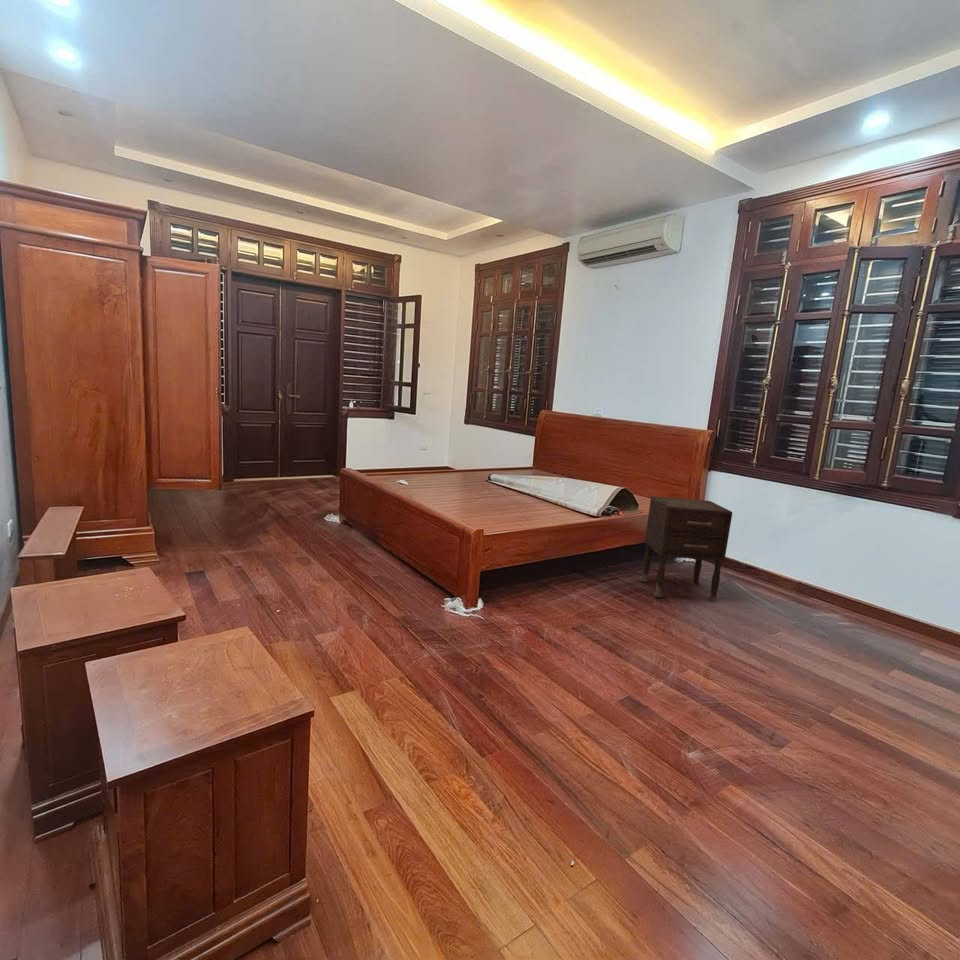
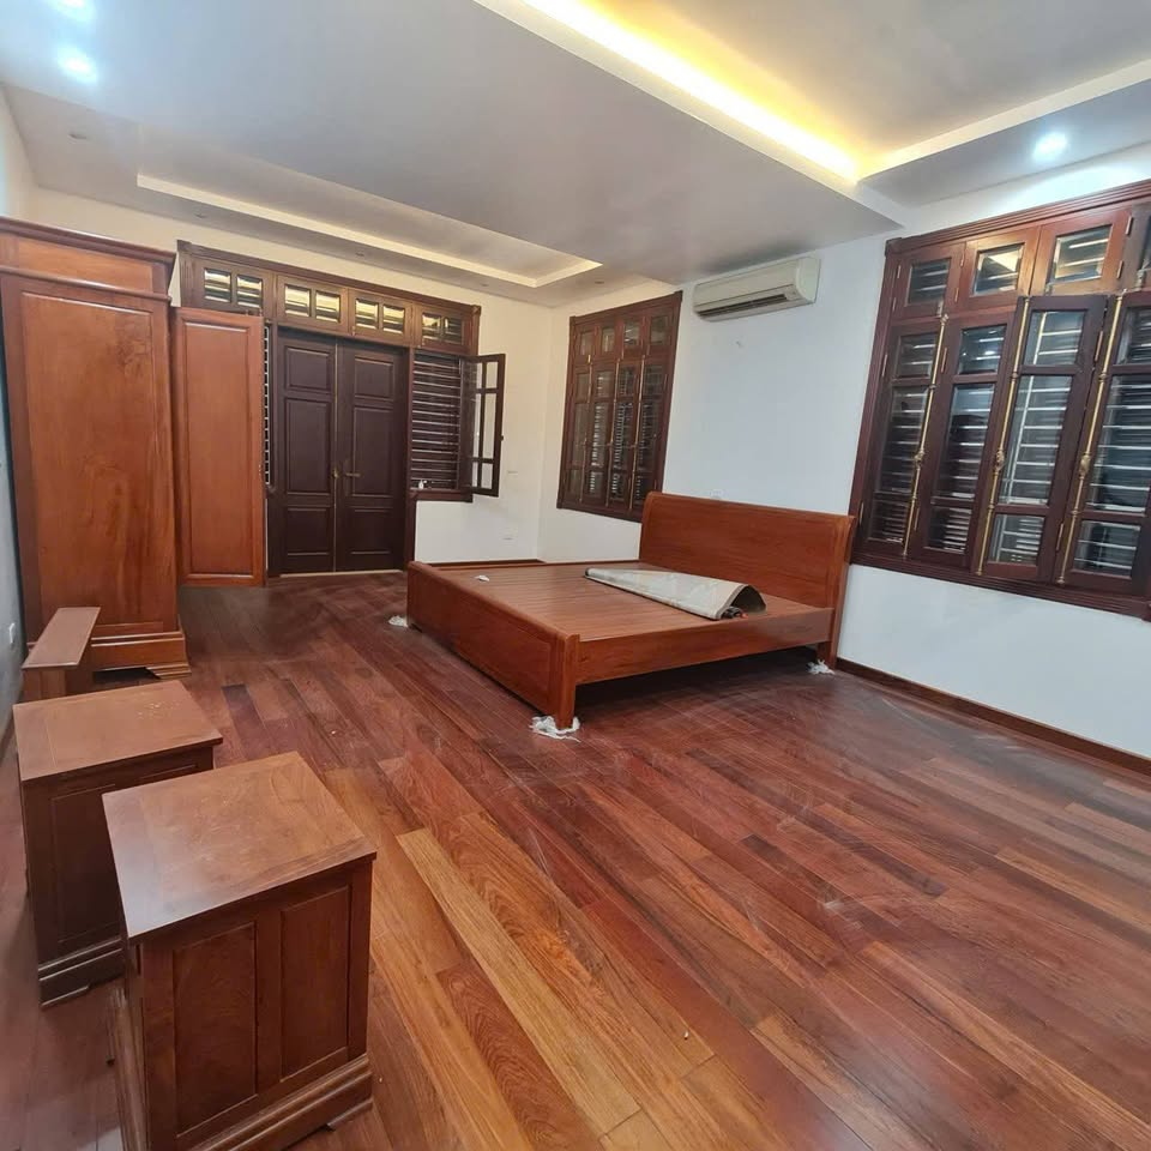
- nightstand [640,496,733,603]
